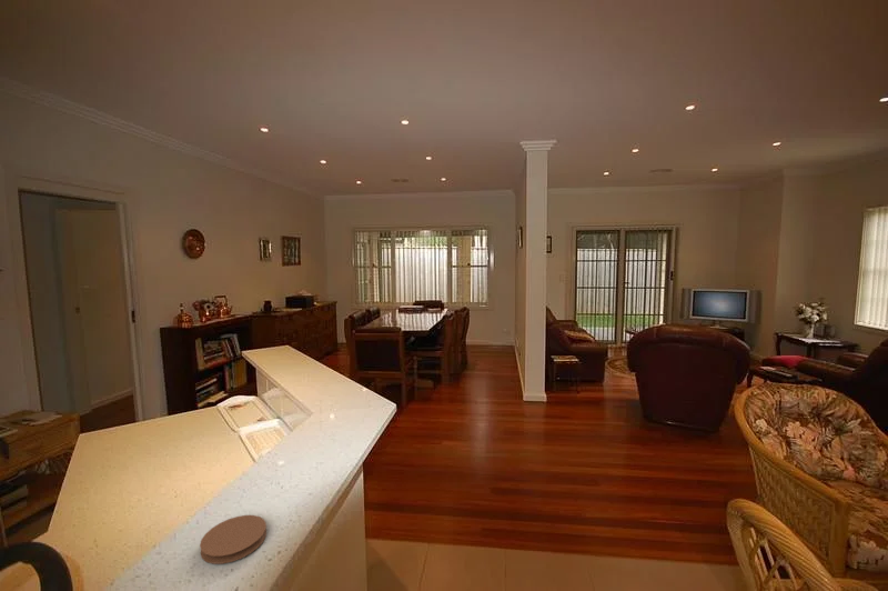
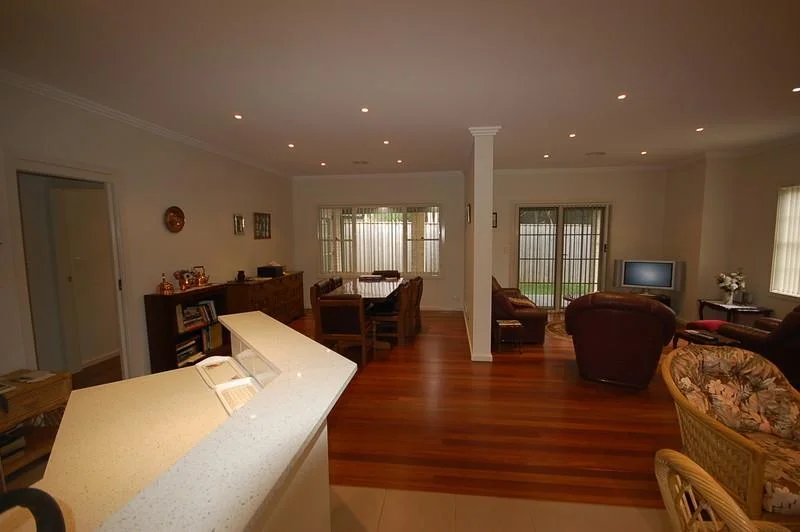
- coaster [199,514,268,564]
